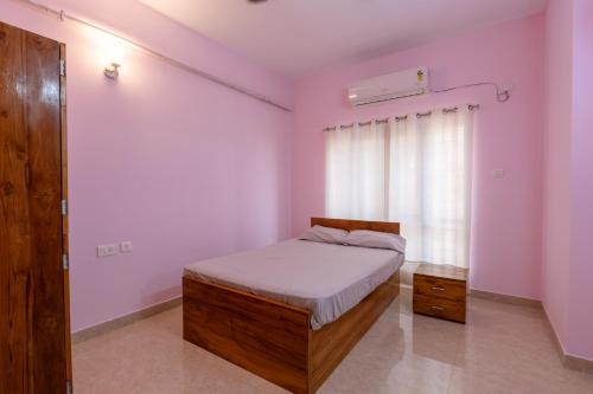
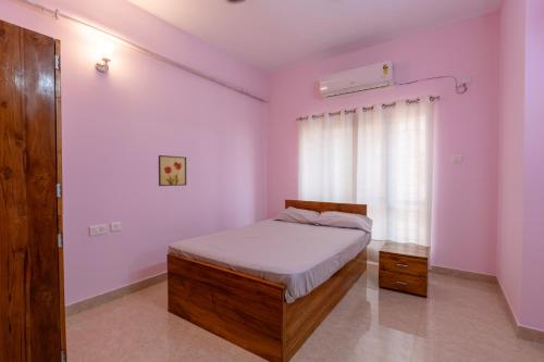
+ wall art [158,154,187,187]
